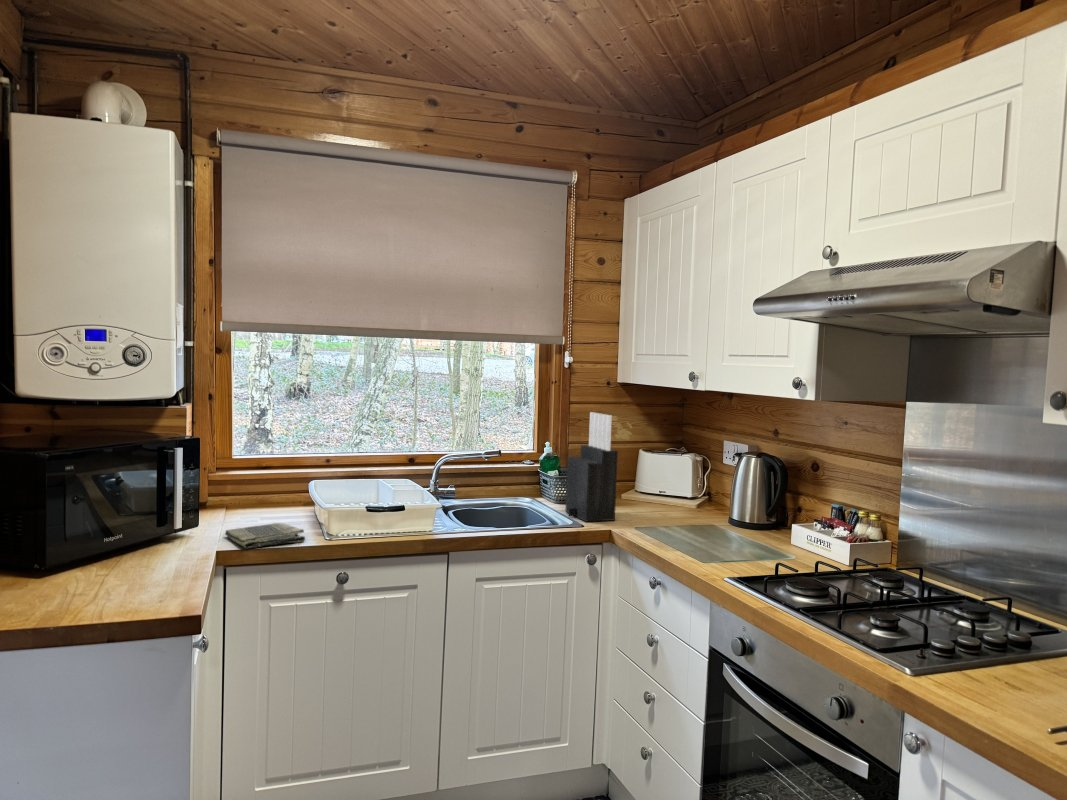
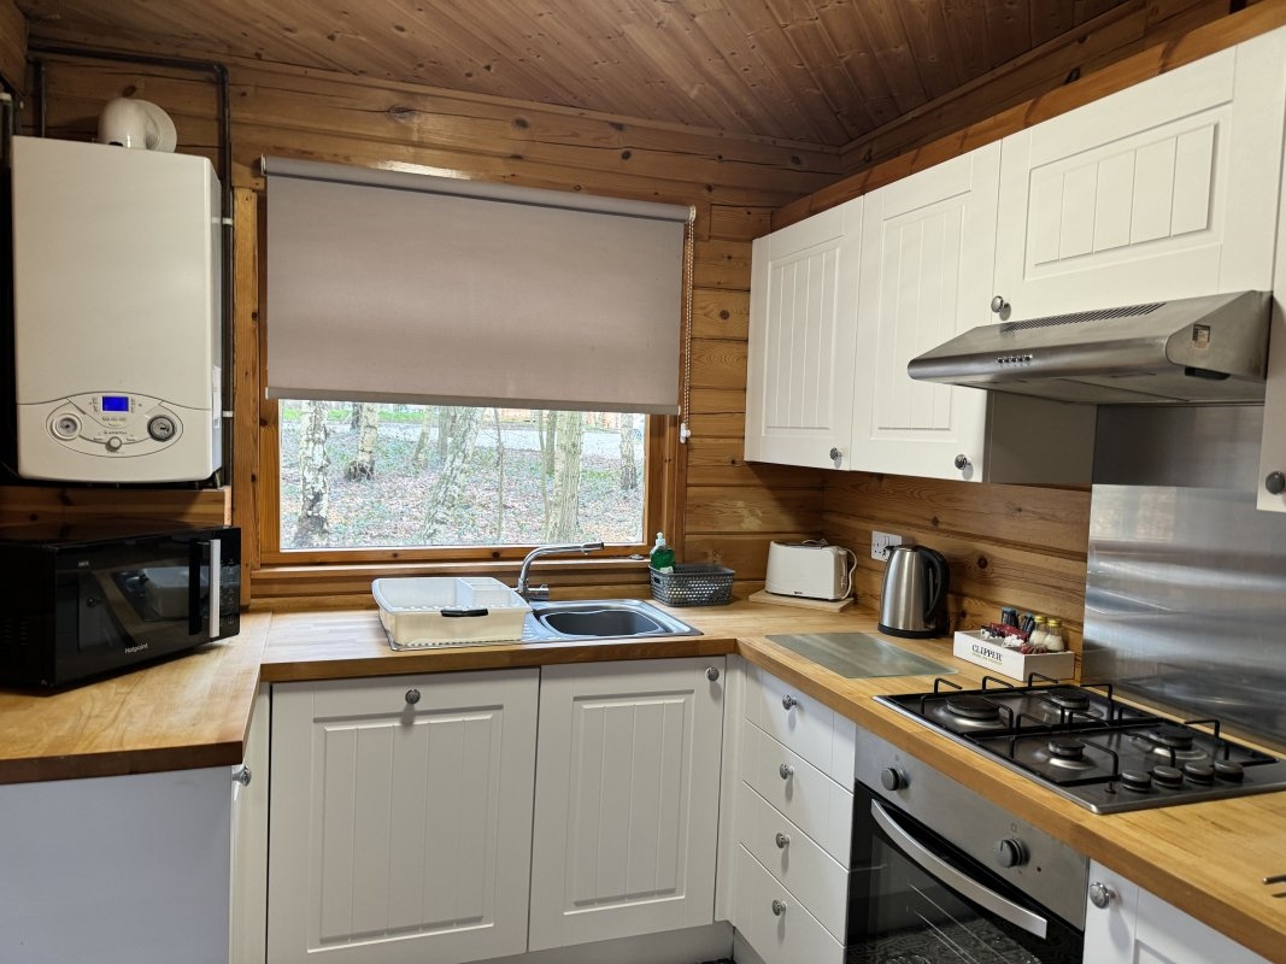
- dish towel [224,522,306,549]
- knife block [564,411,619,523]
